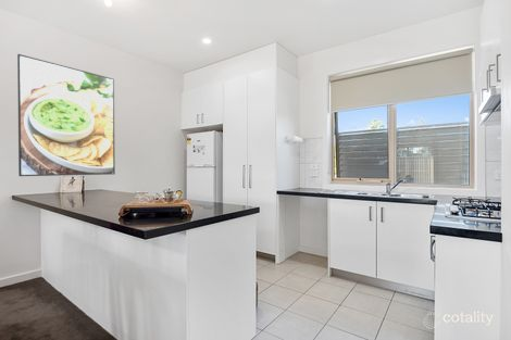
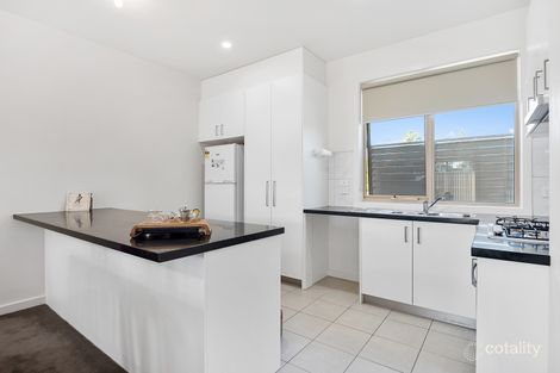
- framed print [16,53,116,177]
